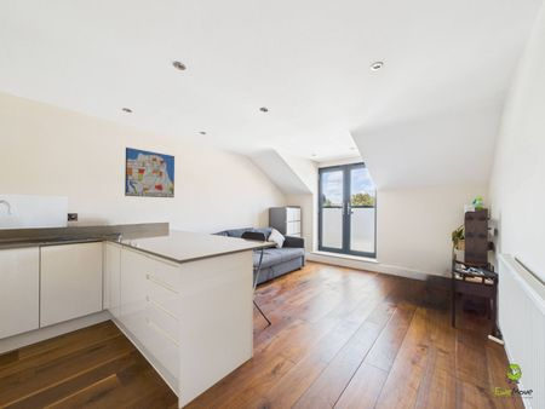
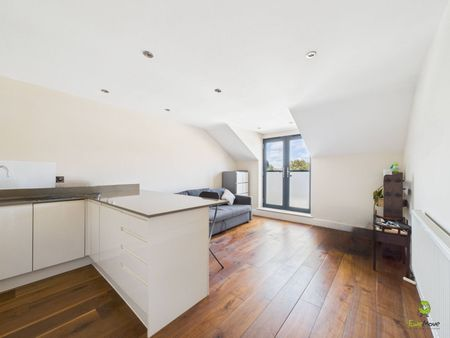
- wall art [124,146,176,198]
